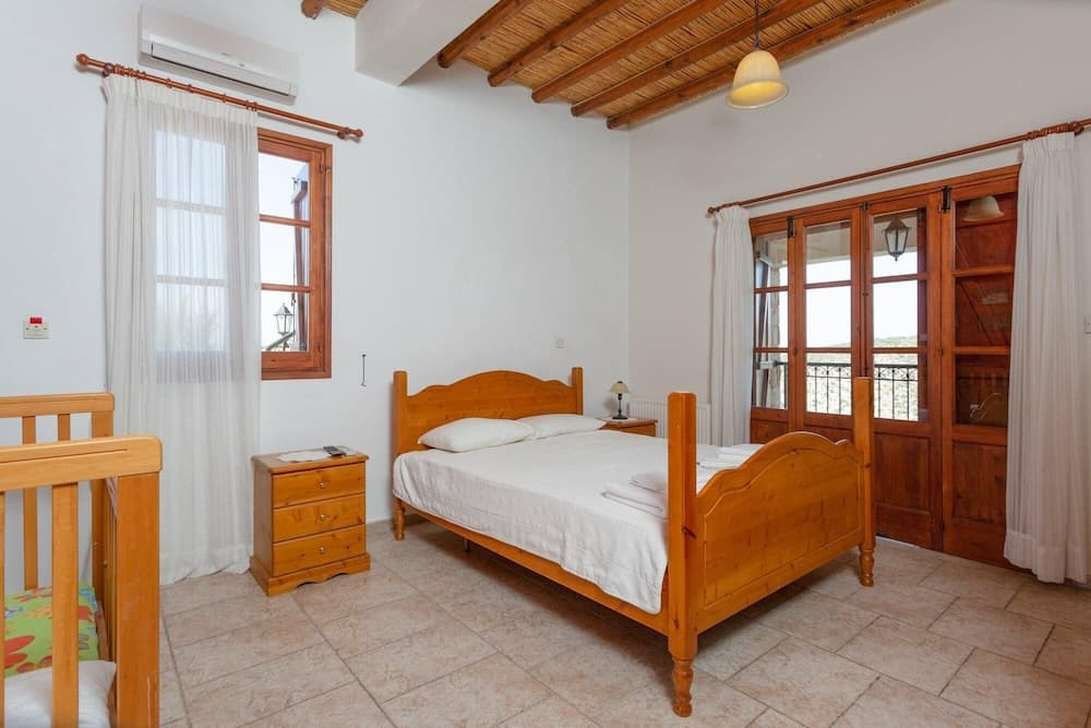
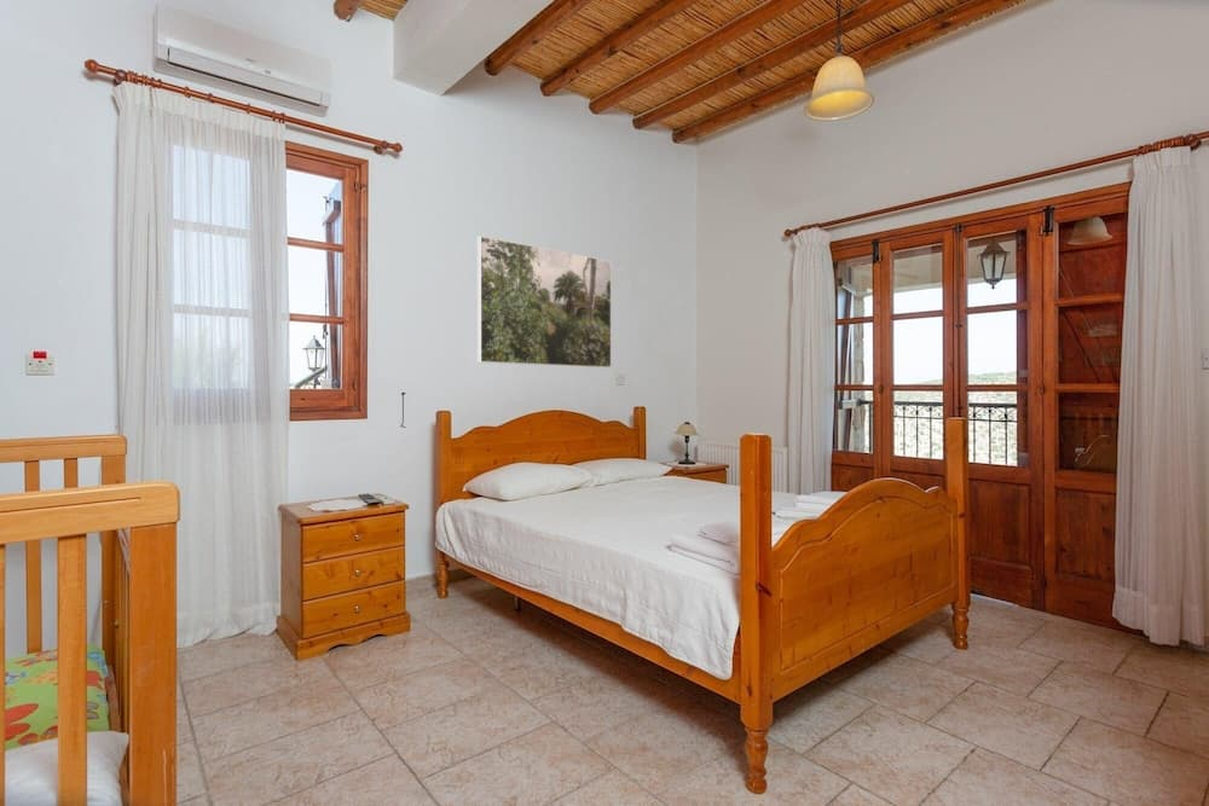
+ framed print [476,234,613,369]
